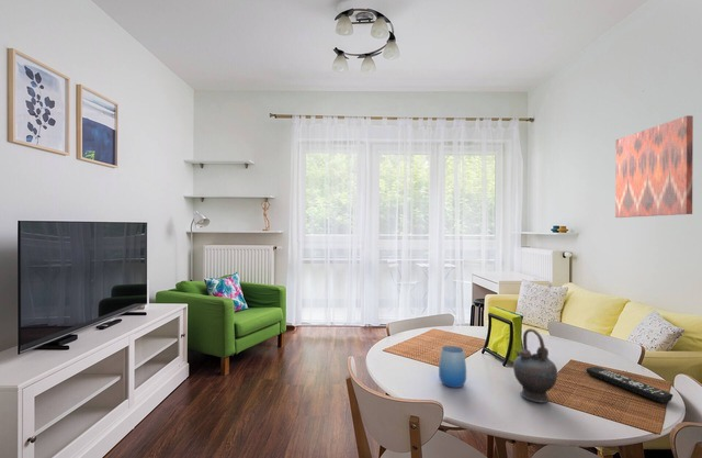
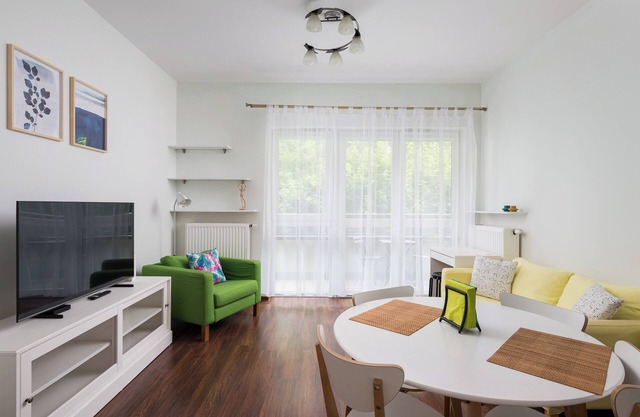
- wall art [614,114,694,219]
- cup [438,345,467,389]
- teapot [512,327,558,403]
- remote control [585,366,673,404]
